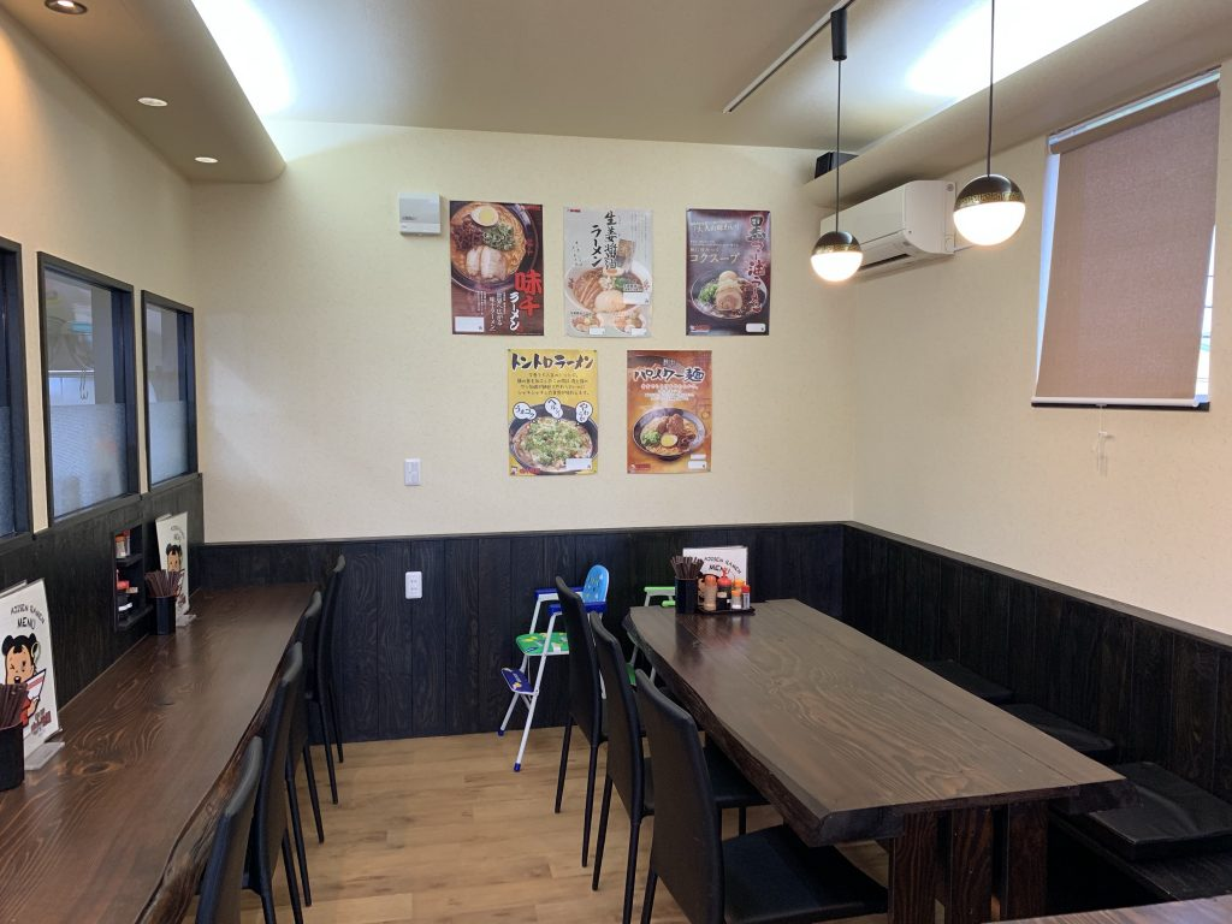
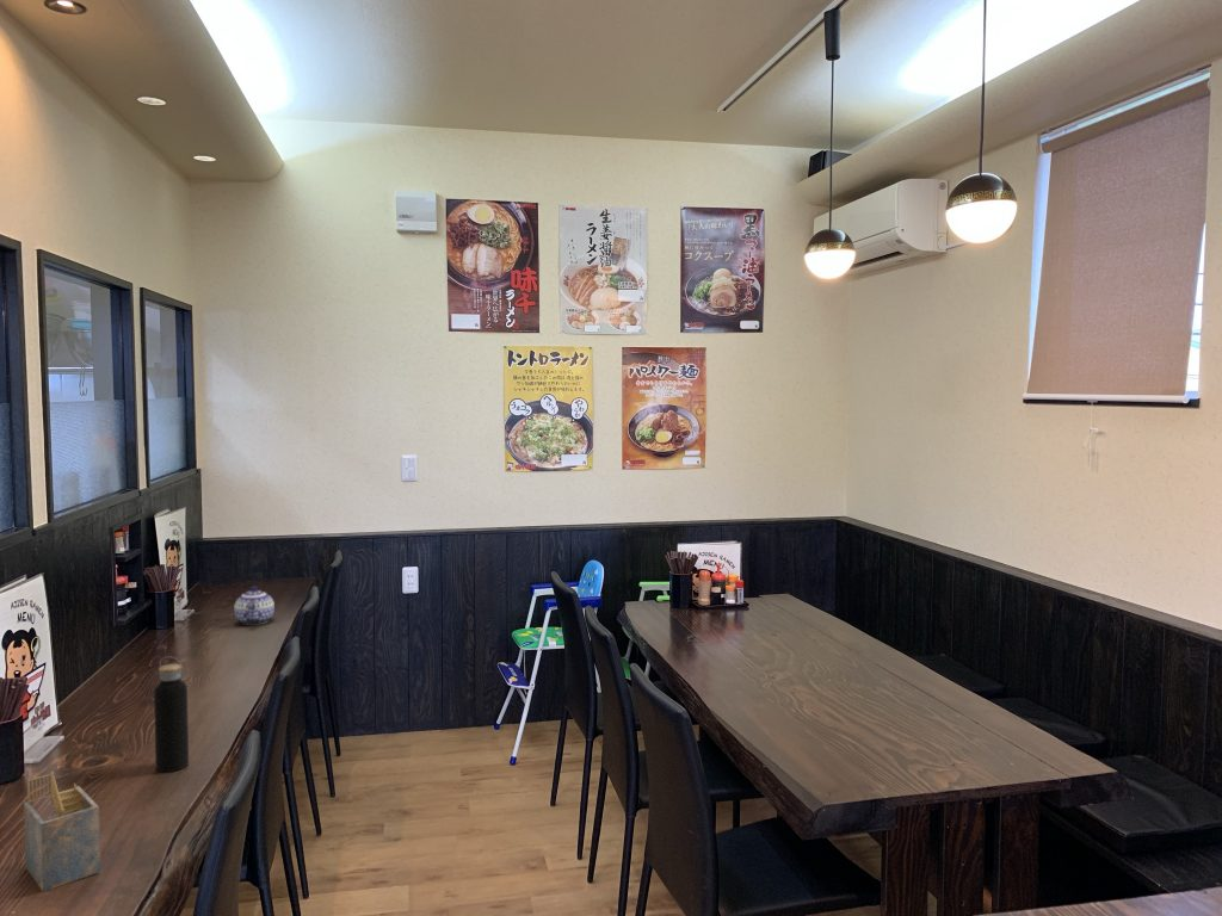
+ water bottle [153,655,190,773]
+ napkin holder [23,770,101,893]
+ teapot [233,586,276,626]
